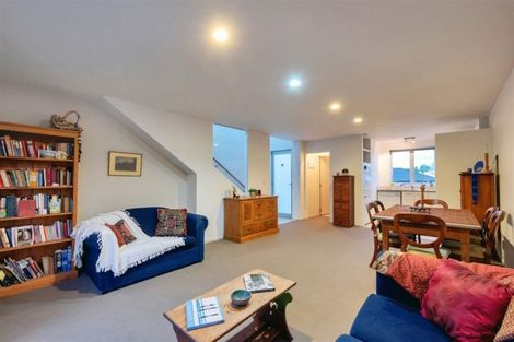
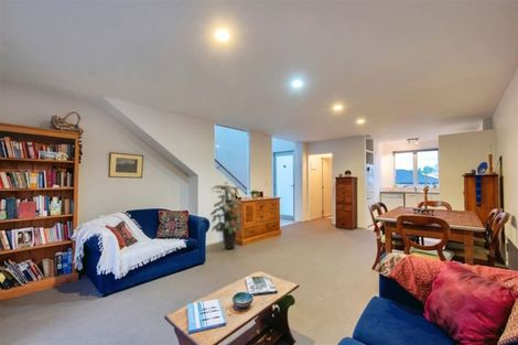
+ indoor plant [209,181,245,250]
